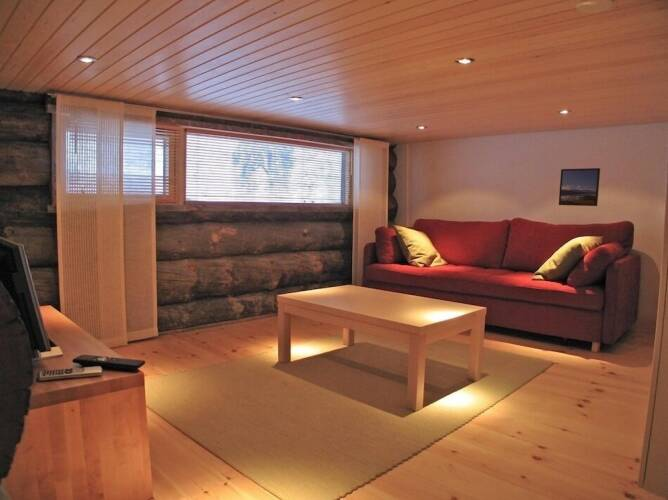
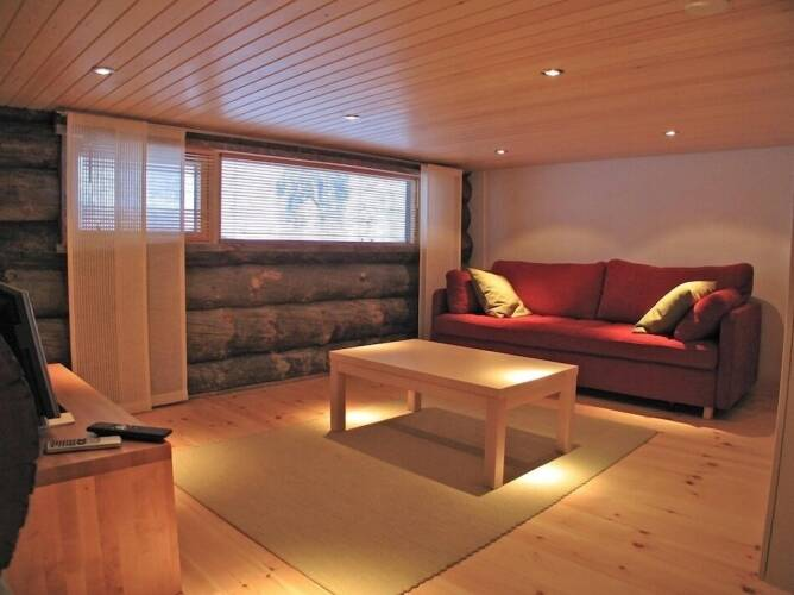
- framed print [558,167,601,207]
